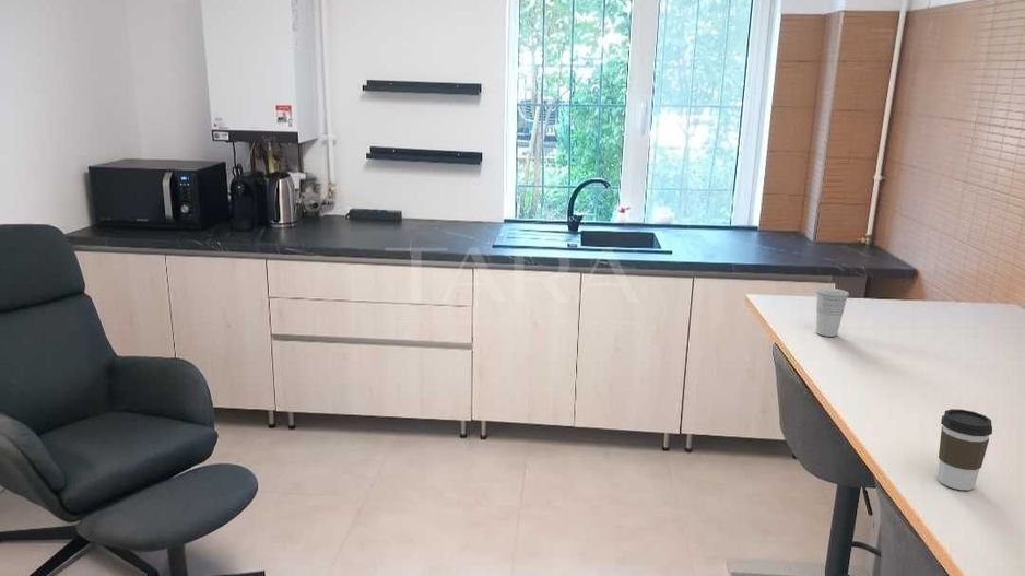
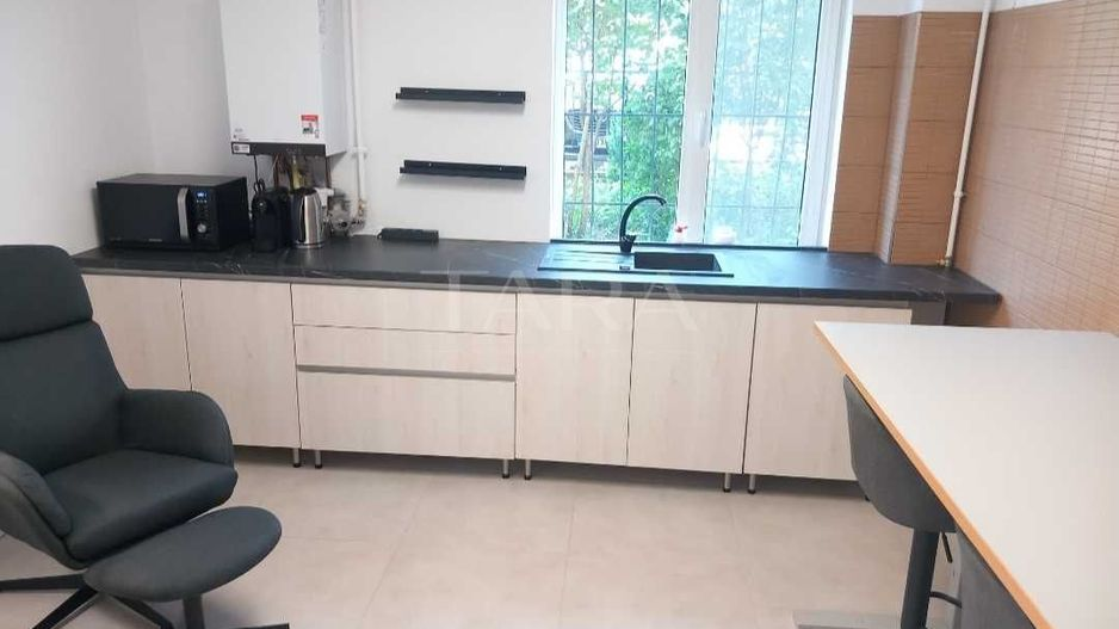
- coffee cup [936,408,993,491]
- cup [814,286,850,338]
